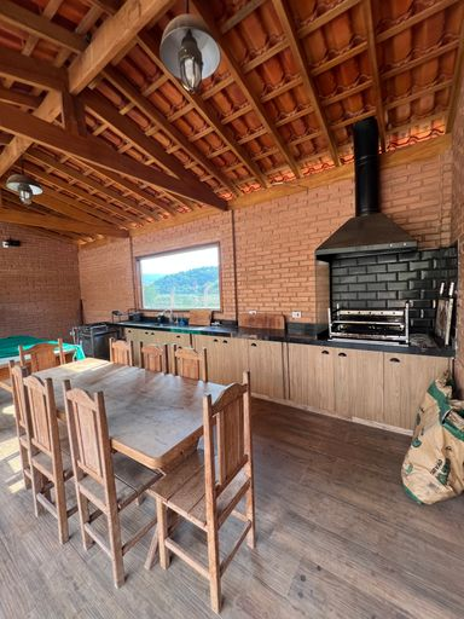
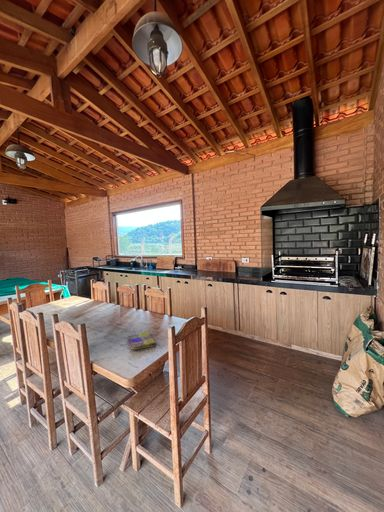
+ dish towel [126,330,158,351]
